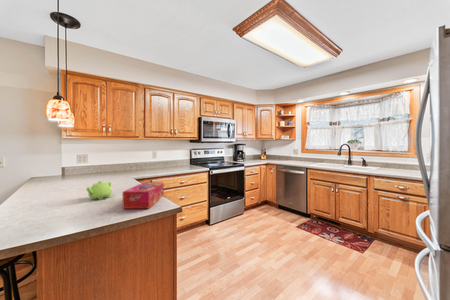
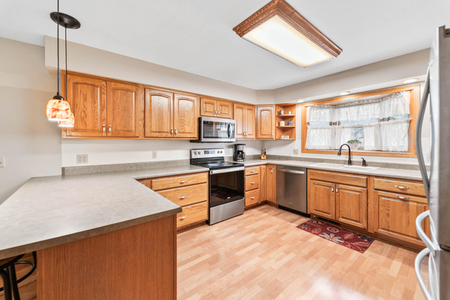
- tissue box [122,182,165,210]
- teapot [85,180,113,201]
